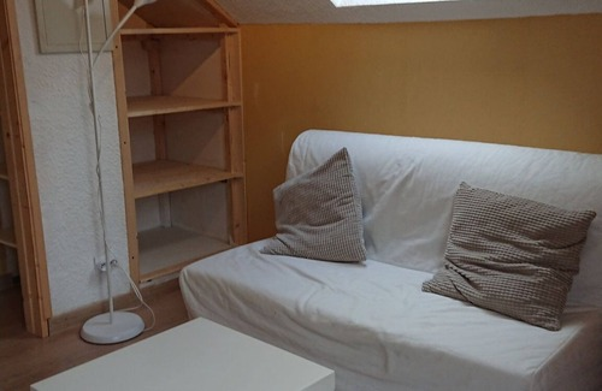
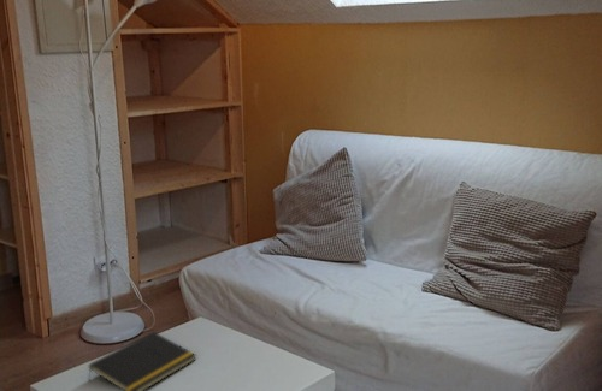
+ notepad [87,331,197,391]
